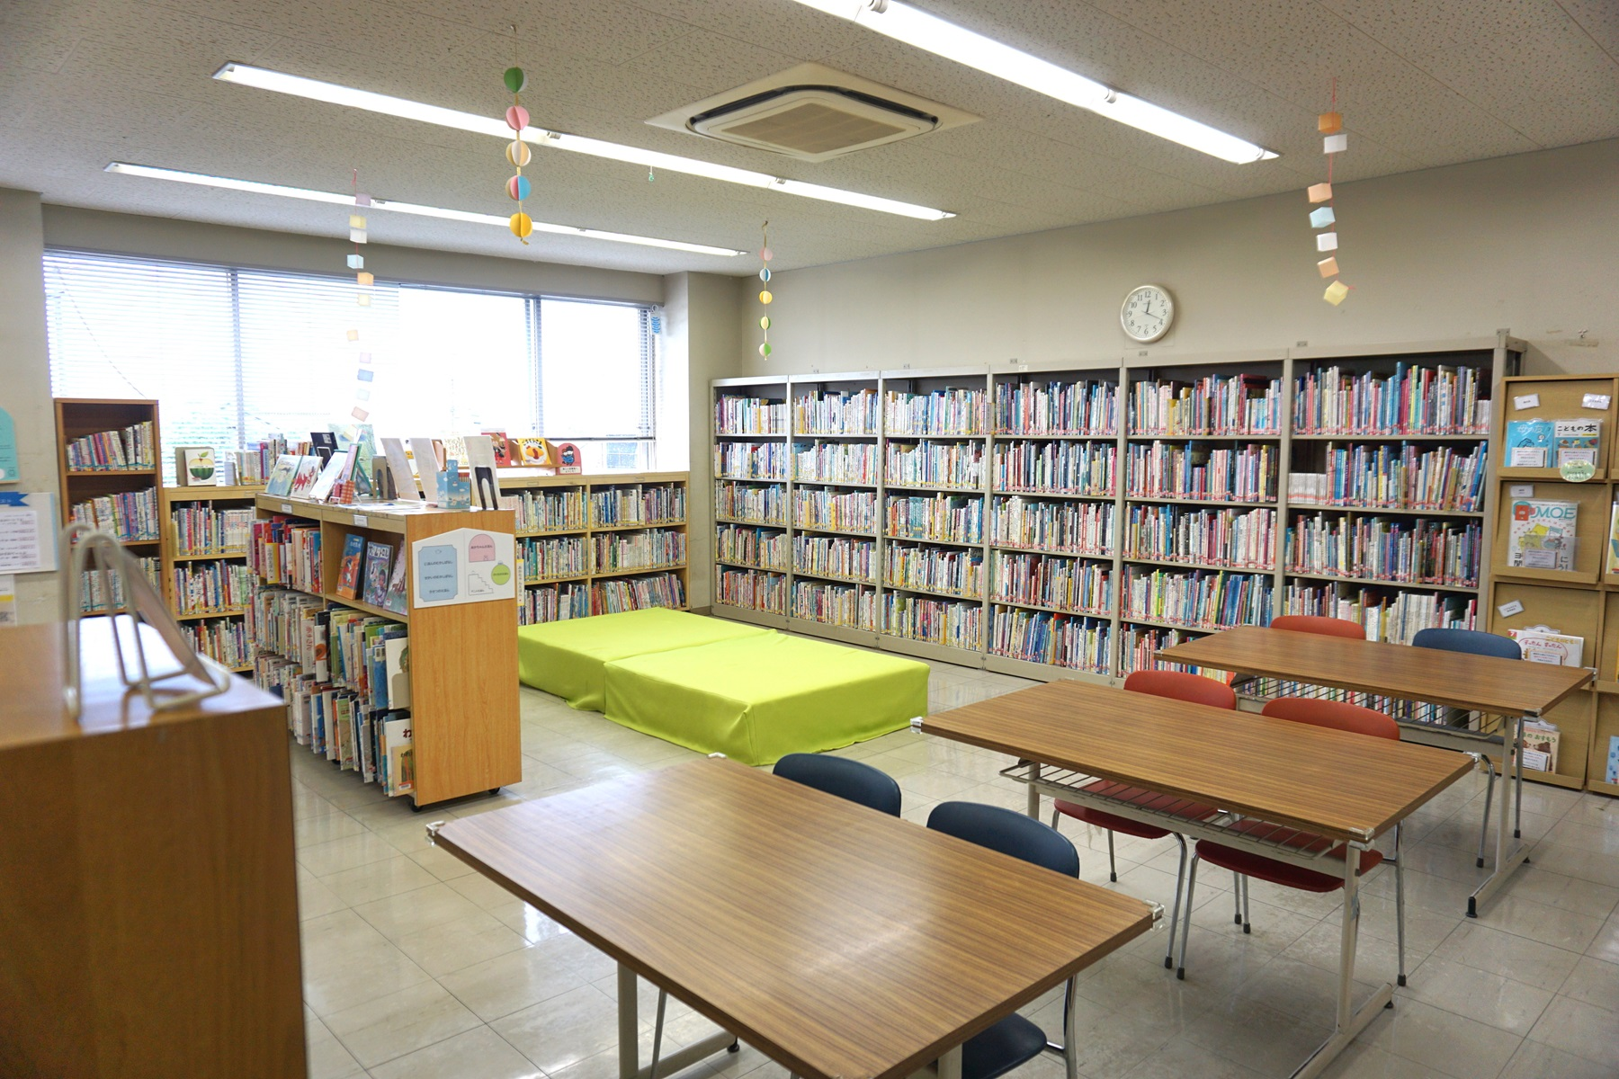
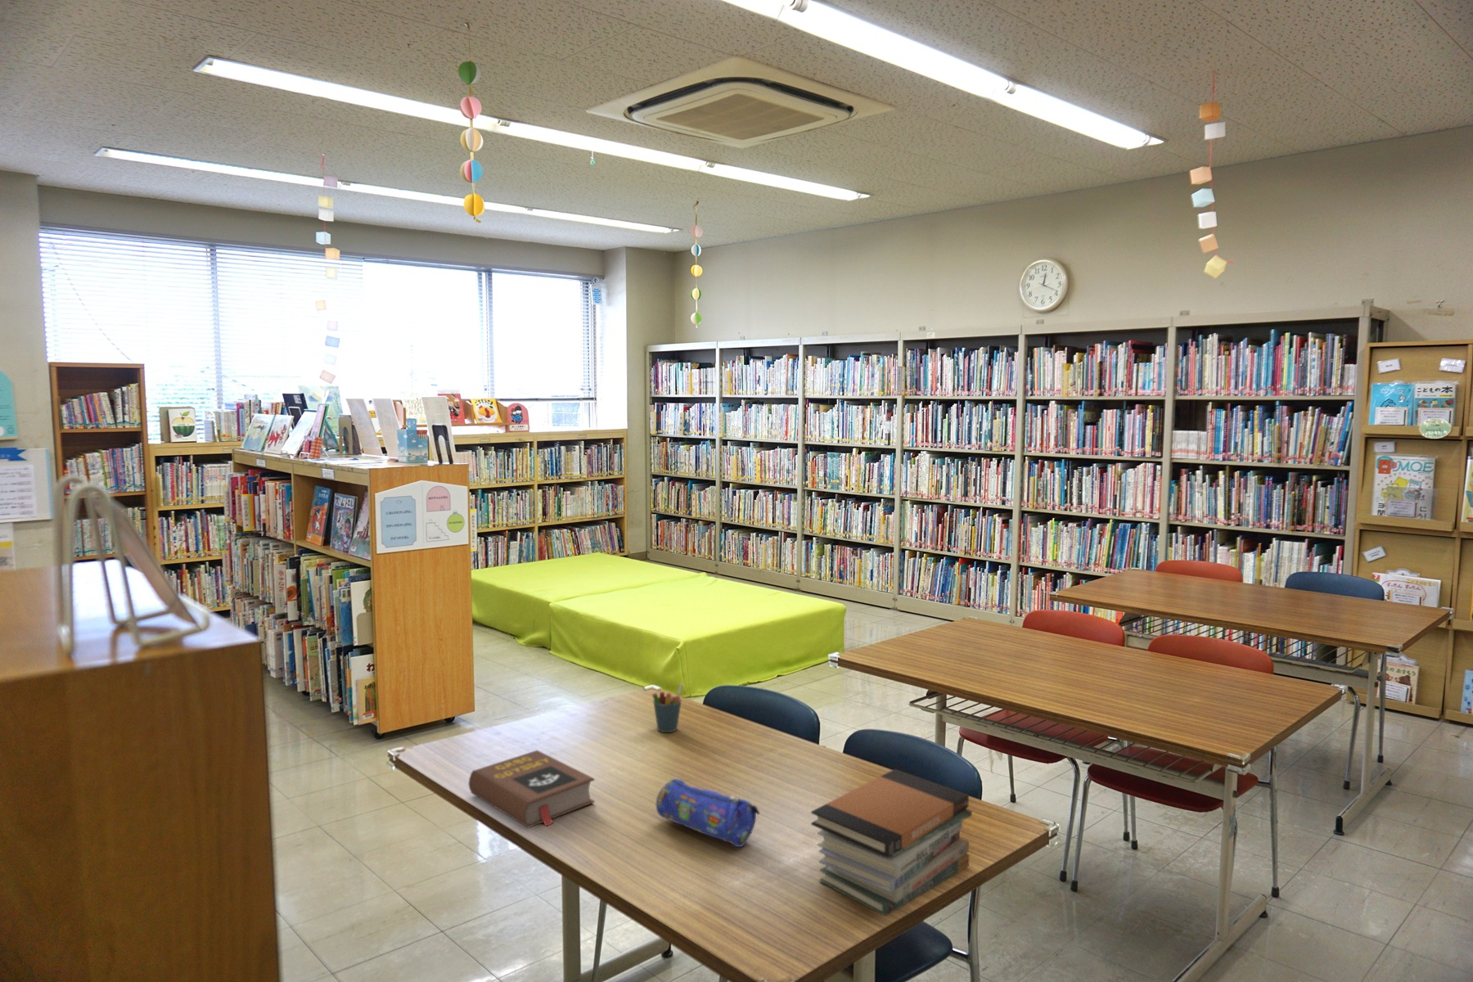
+ pencil case [655,778,761,848]
+ book [468,750,596,829]
+ book stack [810,768,973,916]
+ pen holder [651,683,683,733]
